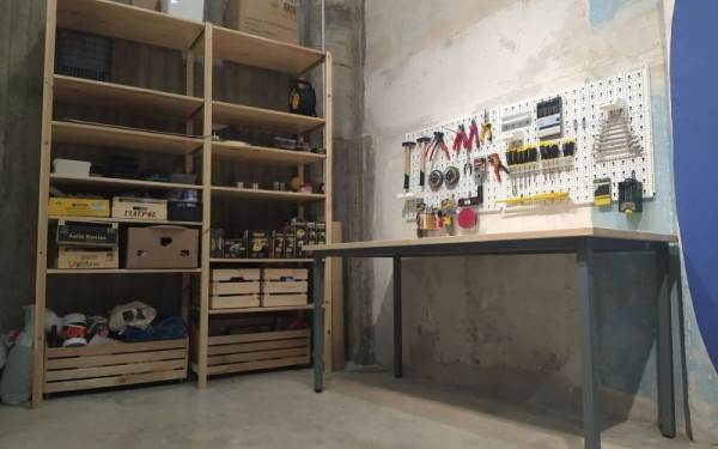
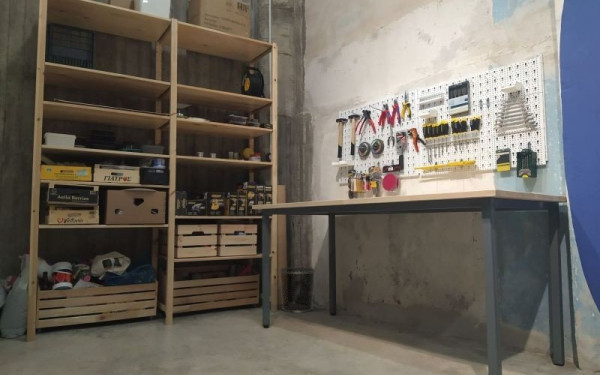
+ waste bin [278,266,317,314]
